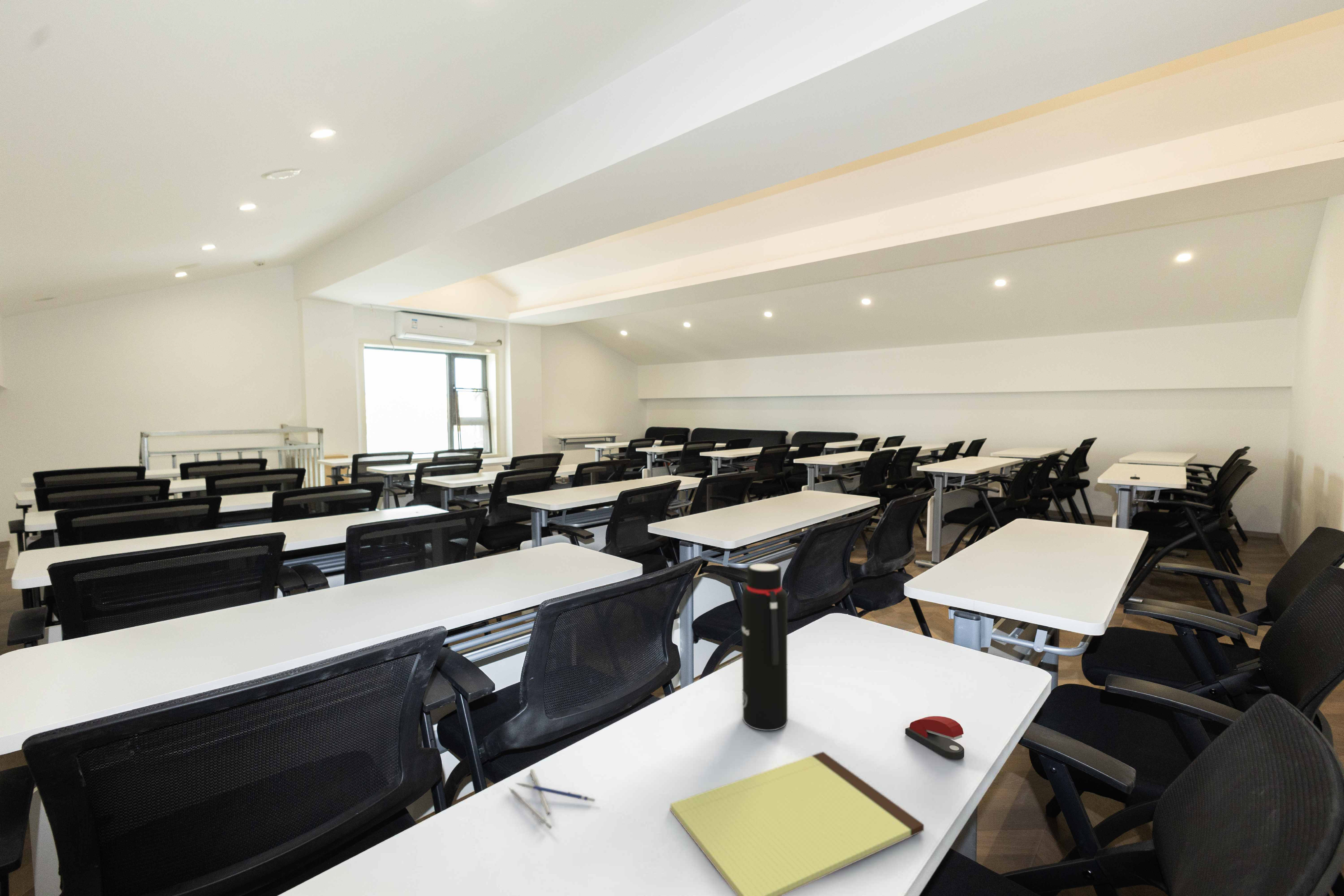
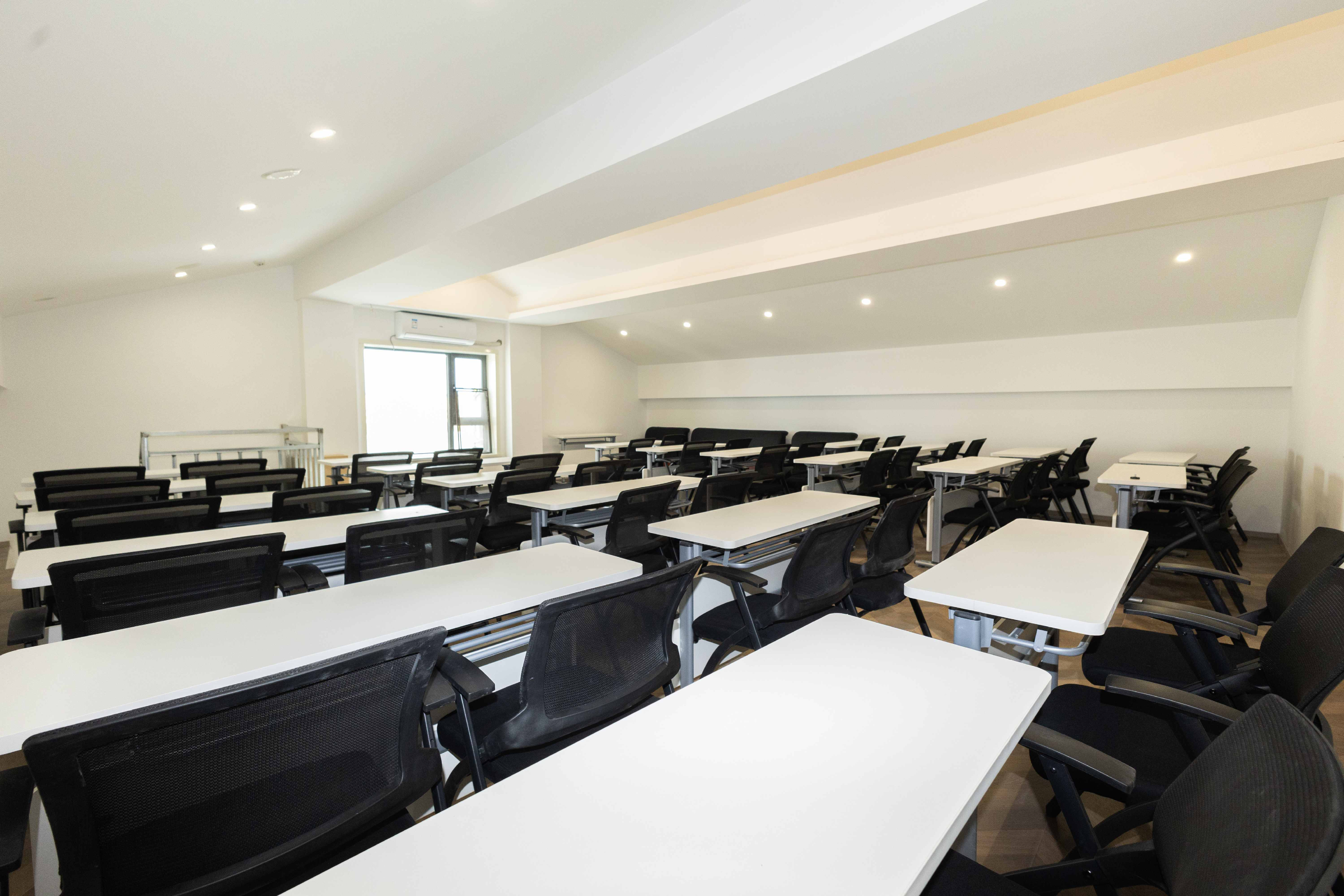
- stapler [905,716,965,760]
- pen [508,769,595,829]
- water bottle [742,563,788,731]
- notepad [669,751,924,896]
